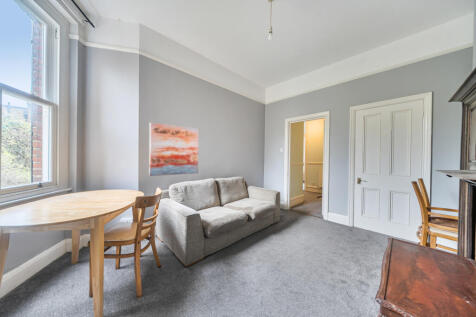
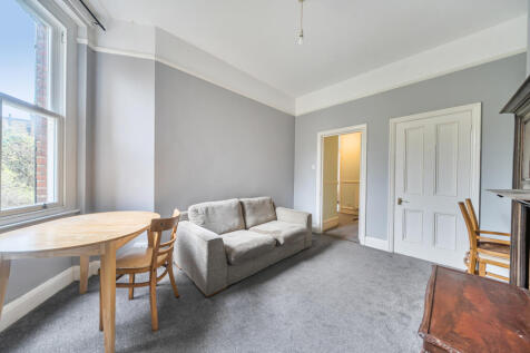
- wall art [148,122,199,177]
